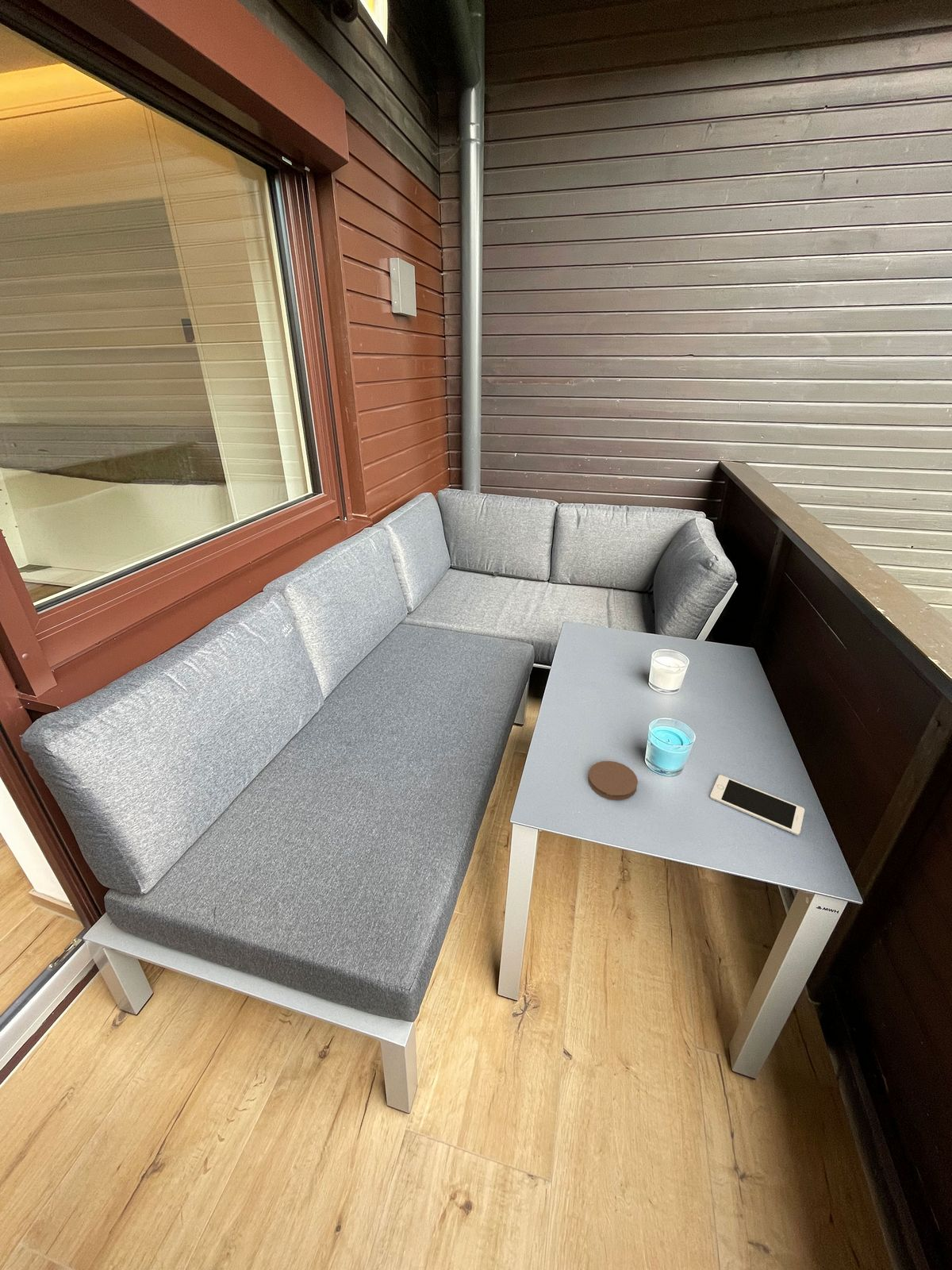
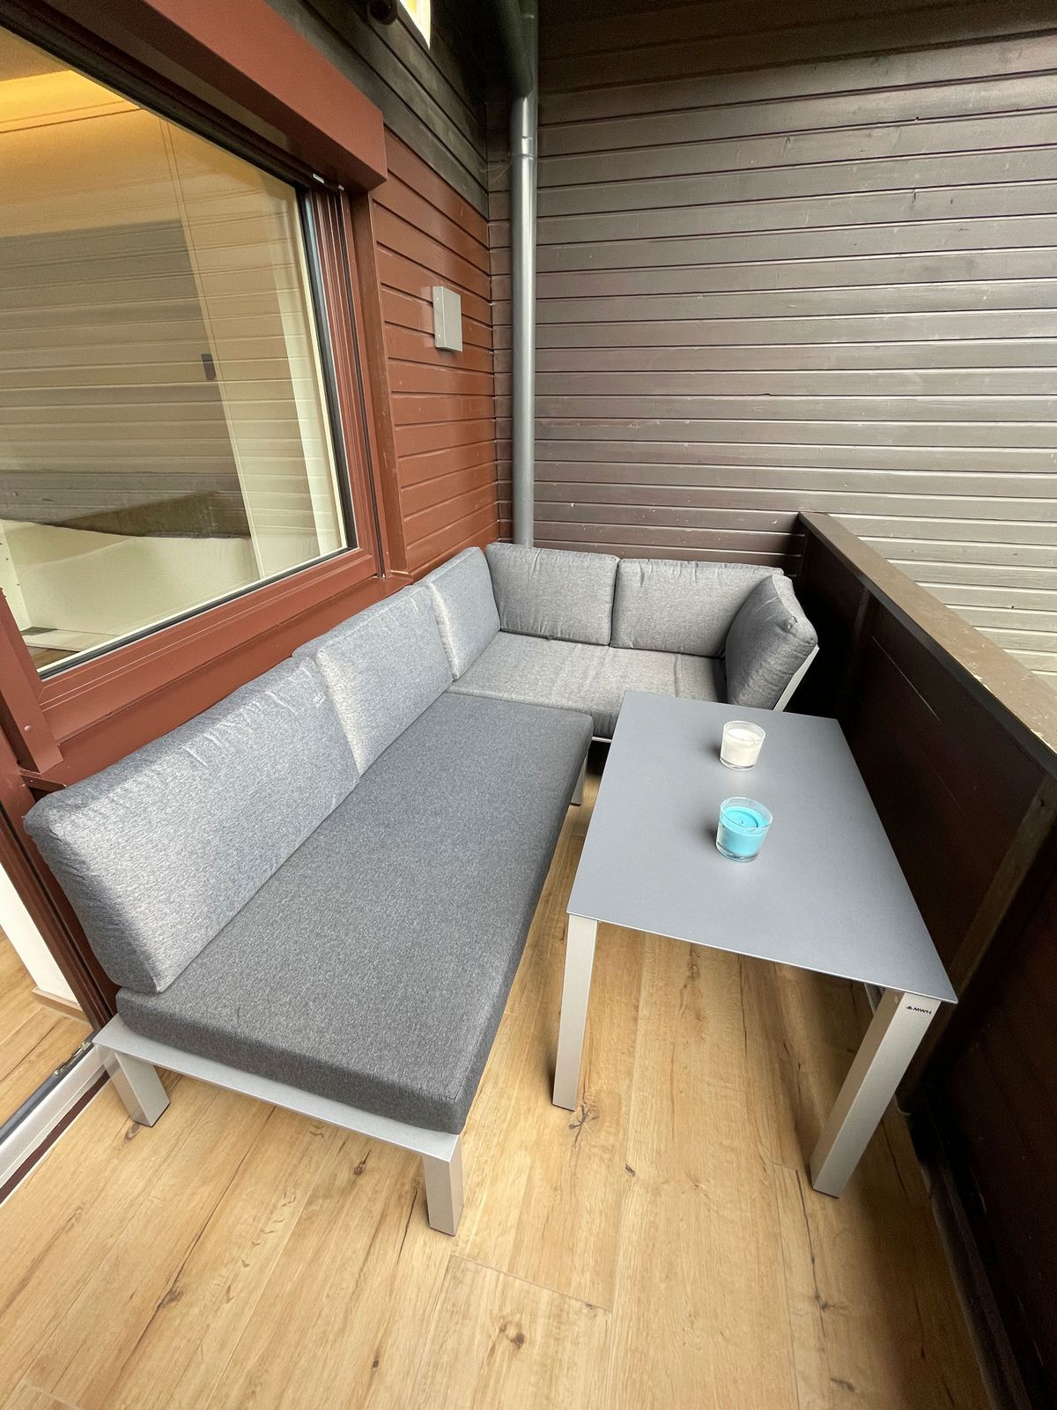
- coaster [587,760,639,801]
- cell phone [709,774,805,836]
